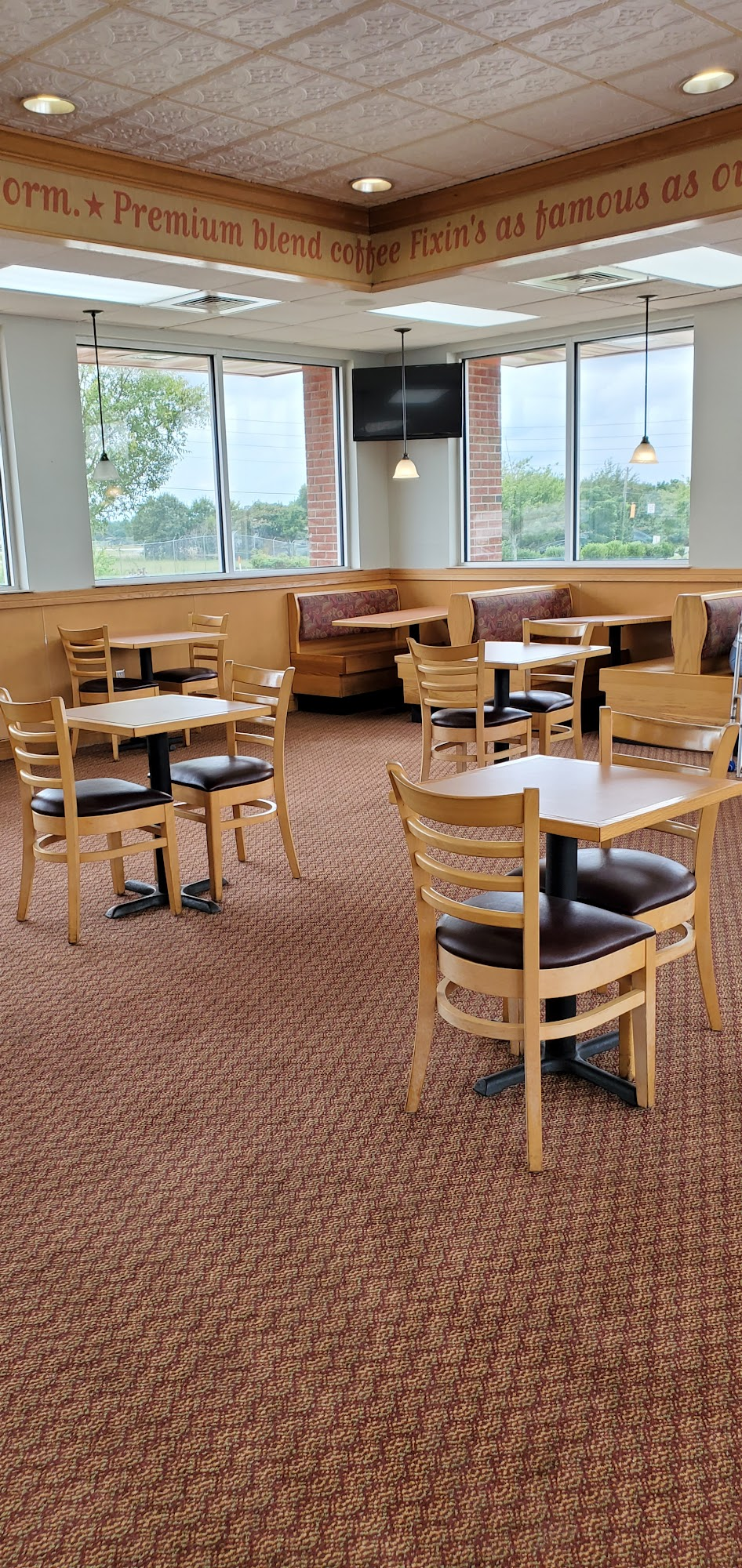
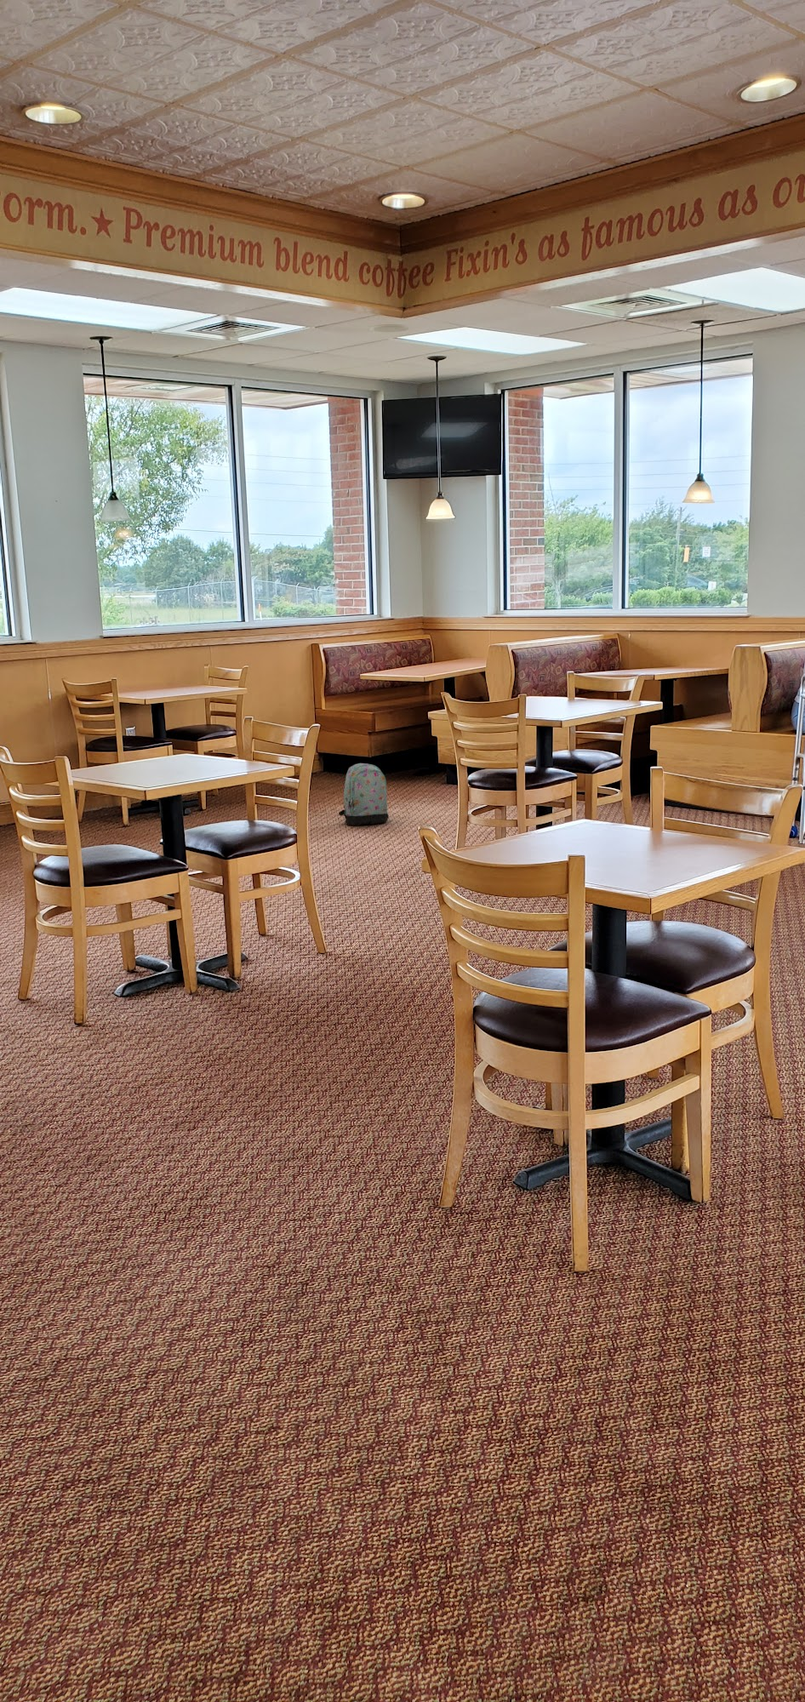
+ backpack [337,762,389,826]
